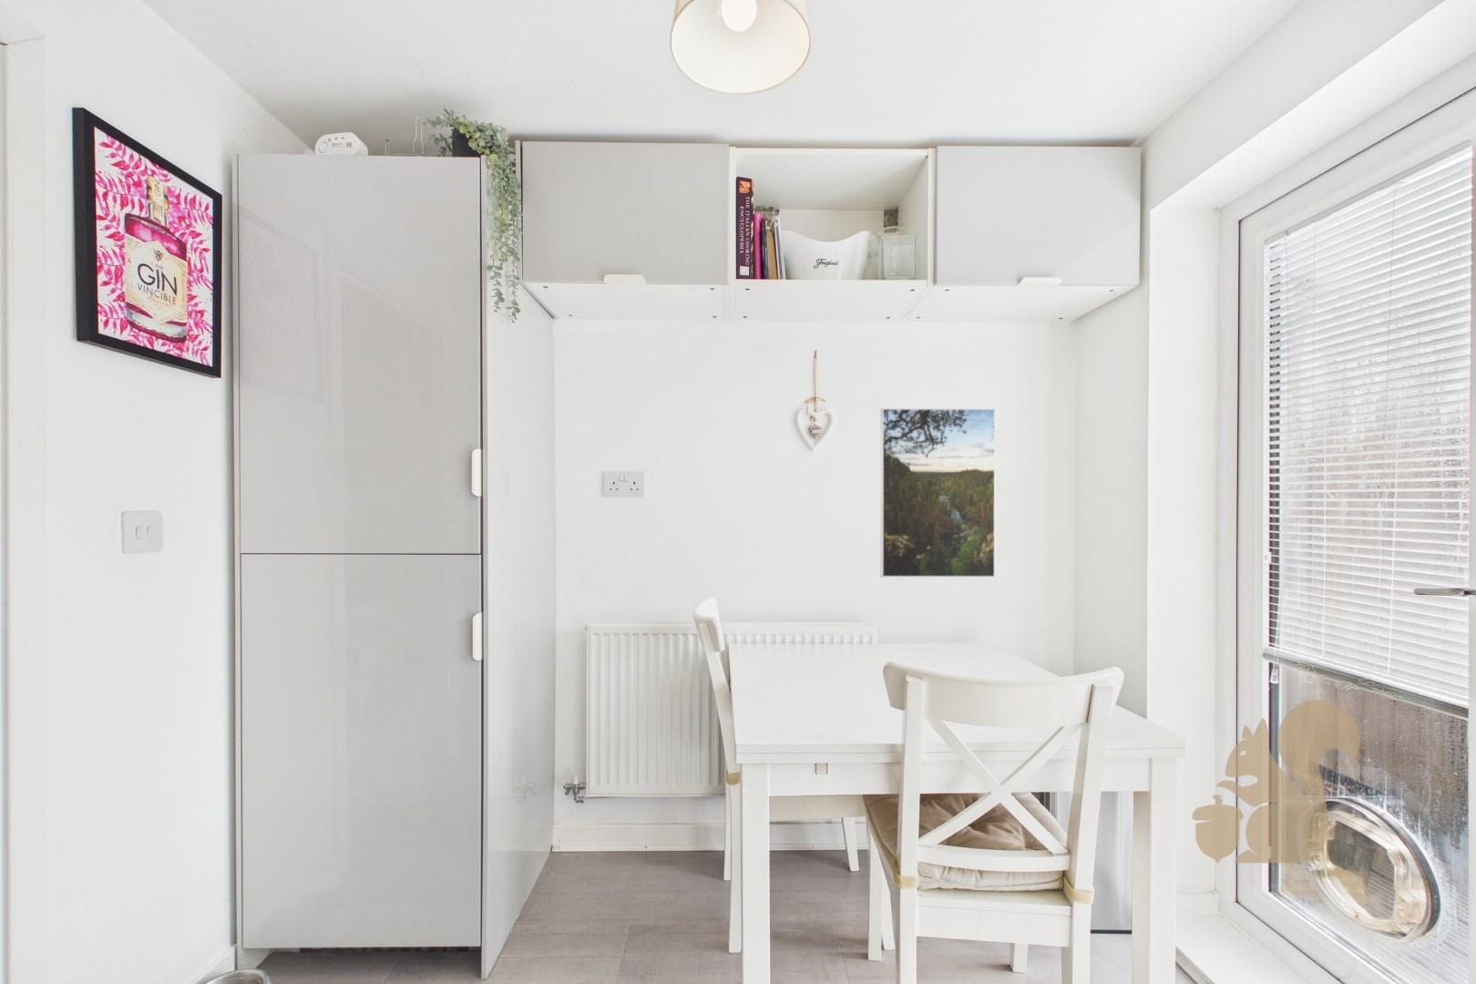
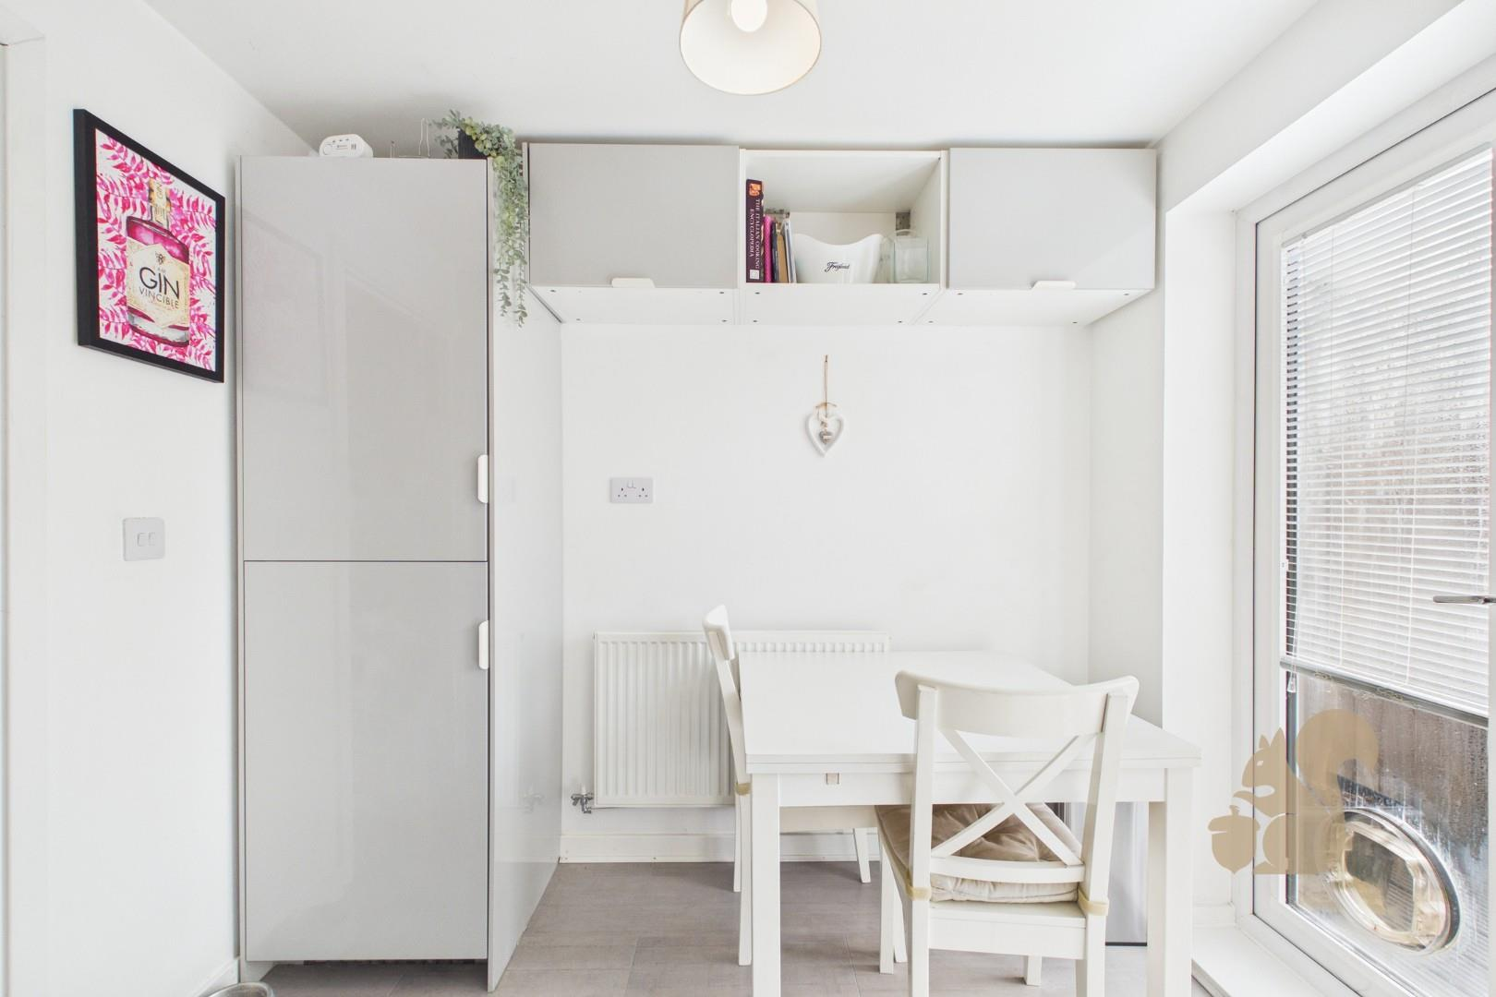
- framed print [880,407,997,579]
